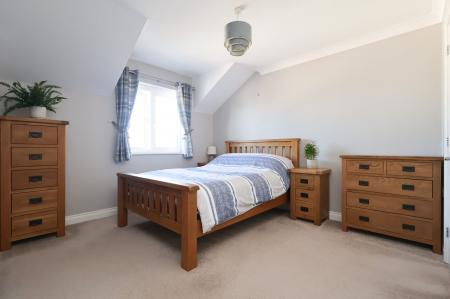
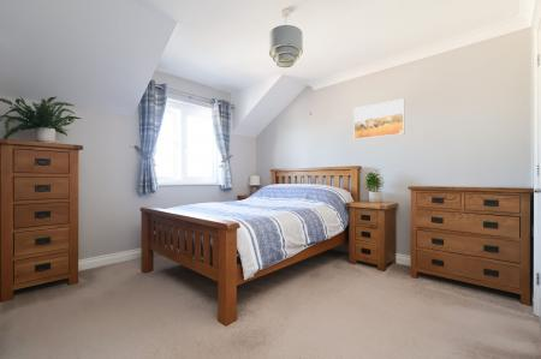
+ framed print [352,97,405,140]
